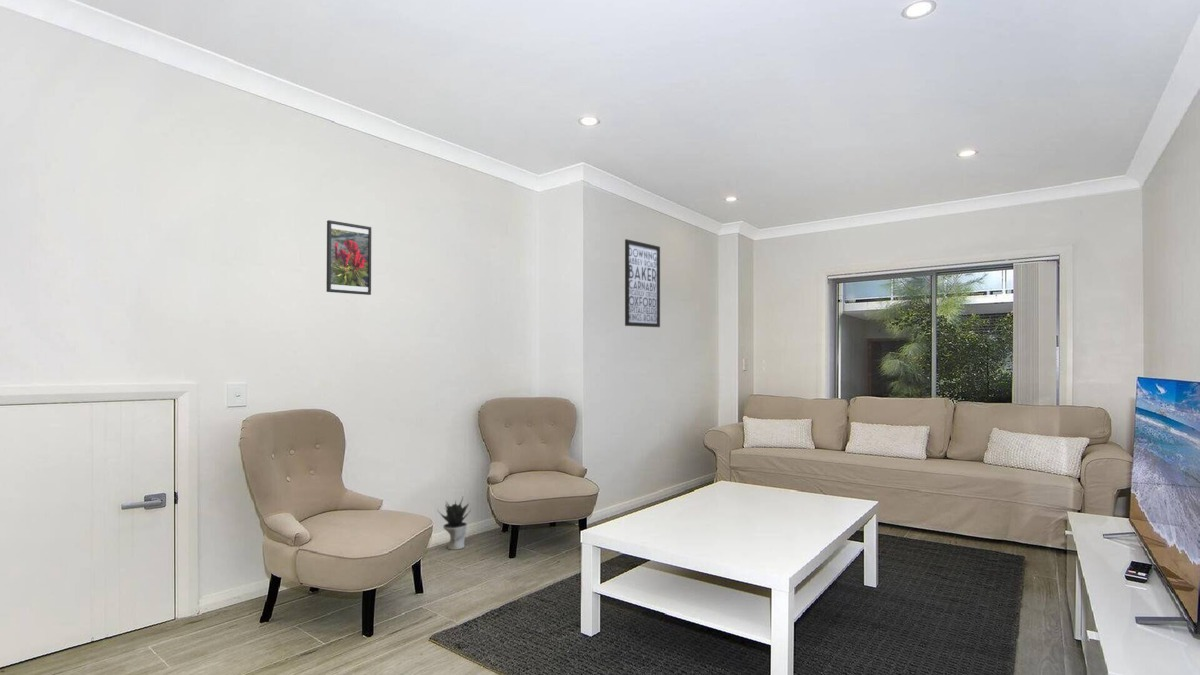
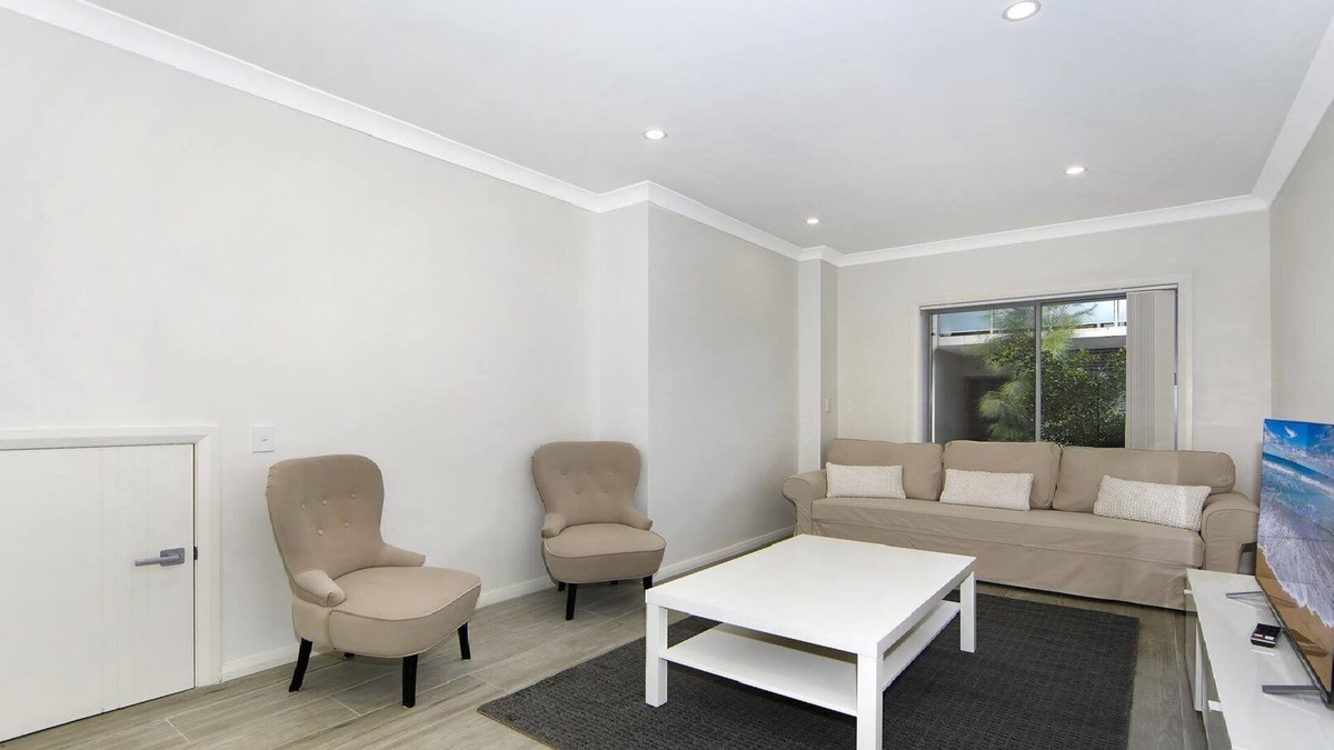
- wall art [624,238,661,328]
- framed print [325,219,372,296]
- potted plant [436,495,472,551]
